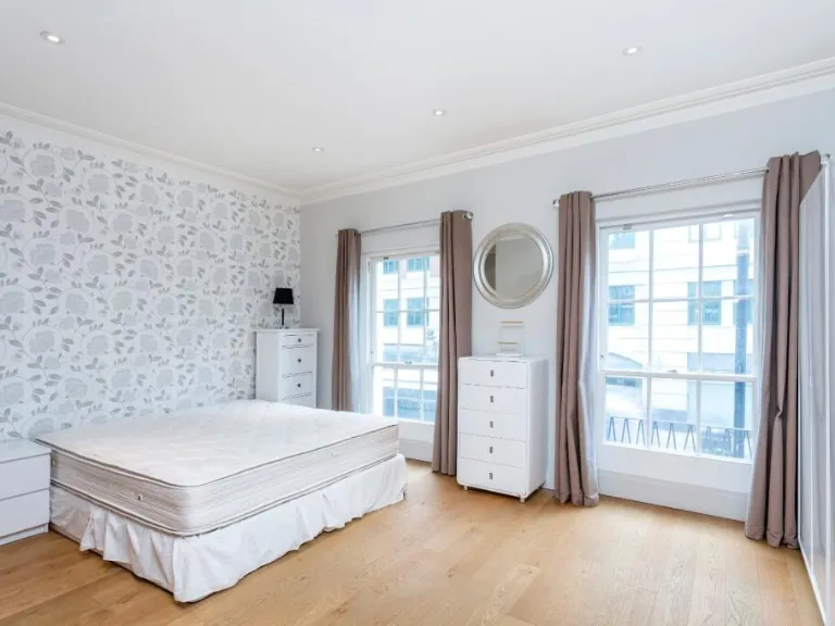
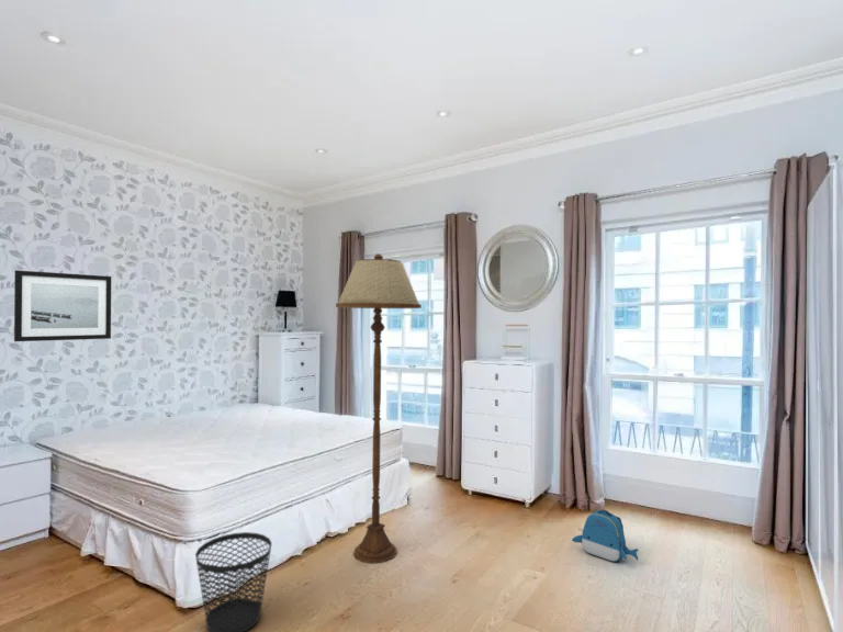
+ backpack [571,509,639,563]
+ wastebasket [194,531,273,632]
+ floor lamp [335,253,423,564]
+ wall art [13,269,112,342]
